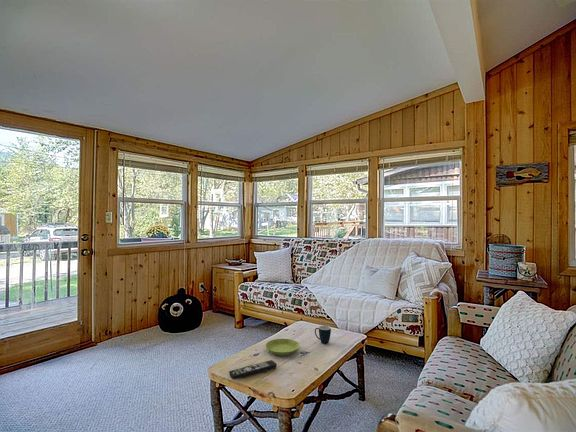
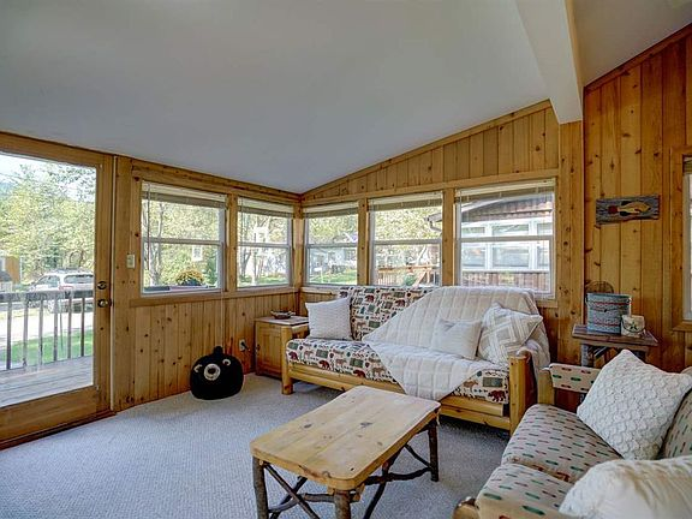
- remote control [228,359,278,380]
- mug [314,324,332,345]
- saucer [265,338,300,356]
